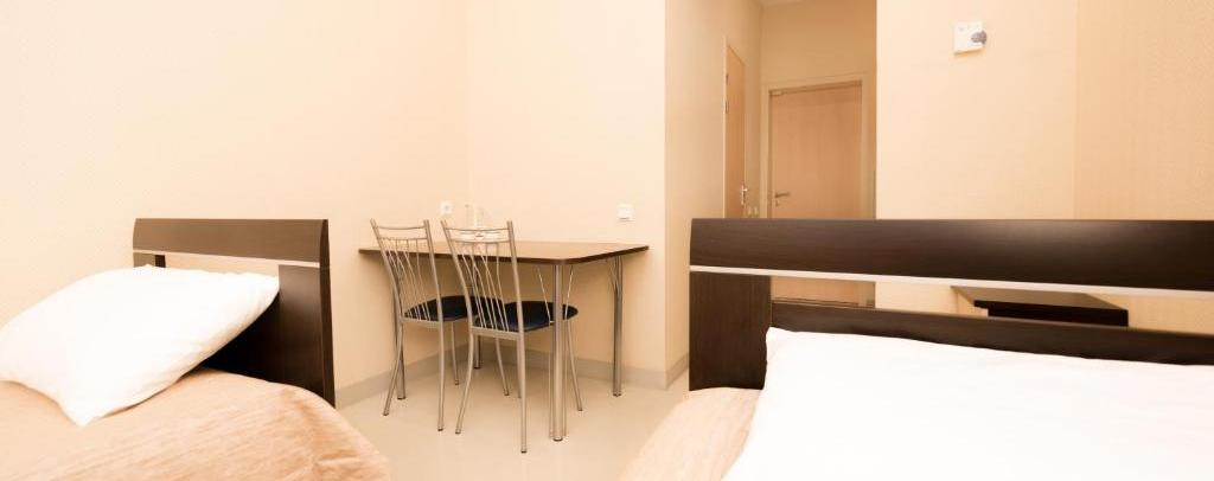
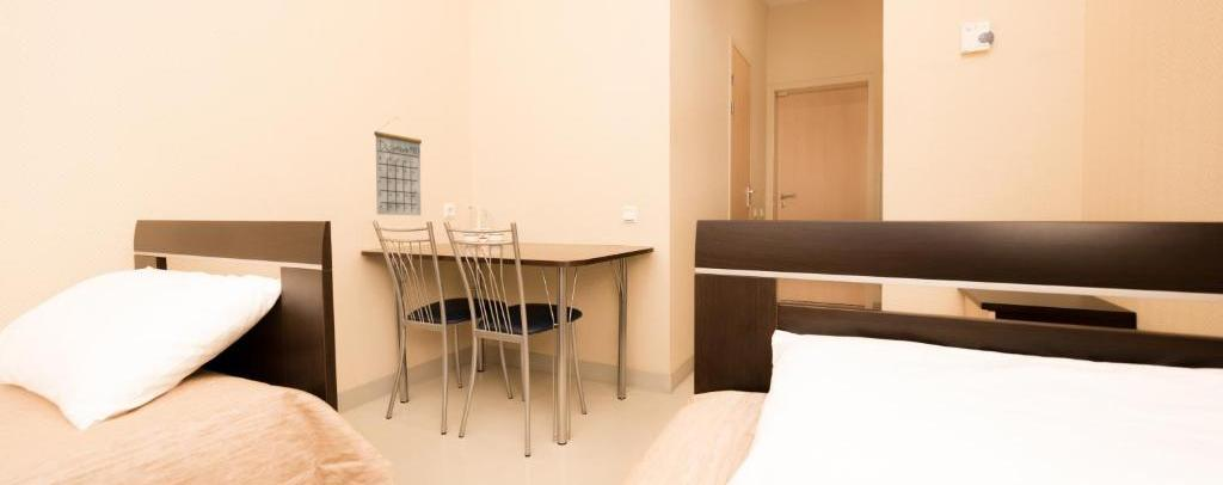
+ calendar [373,116,423,216]
